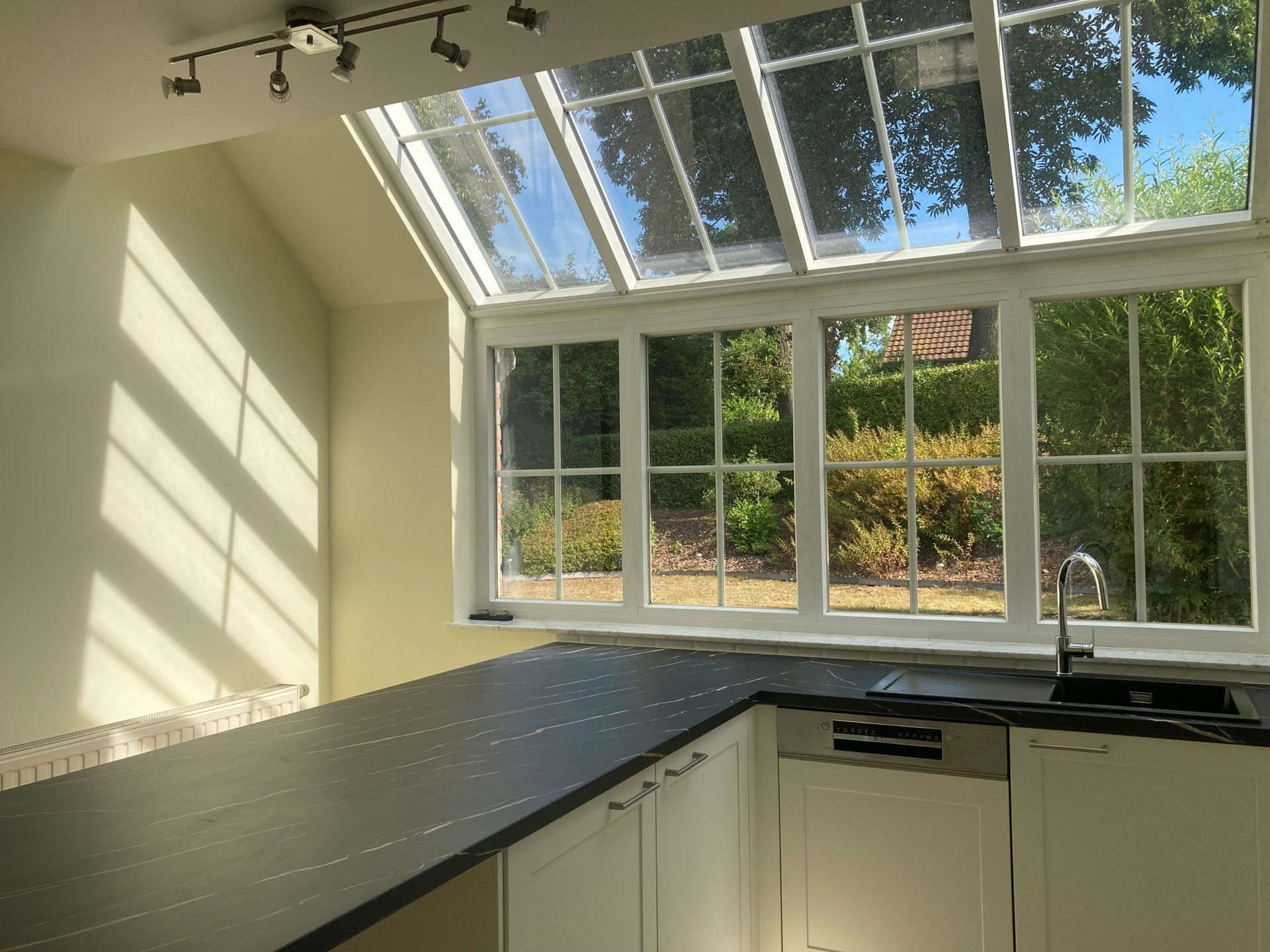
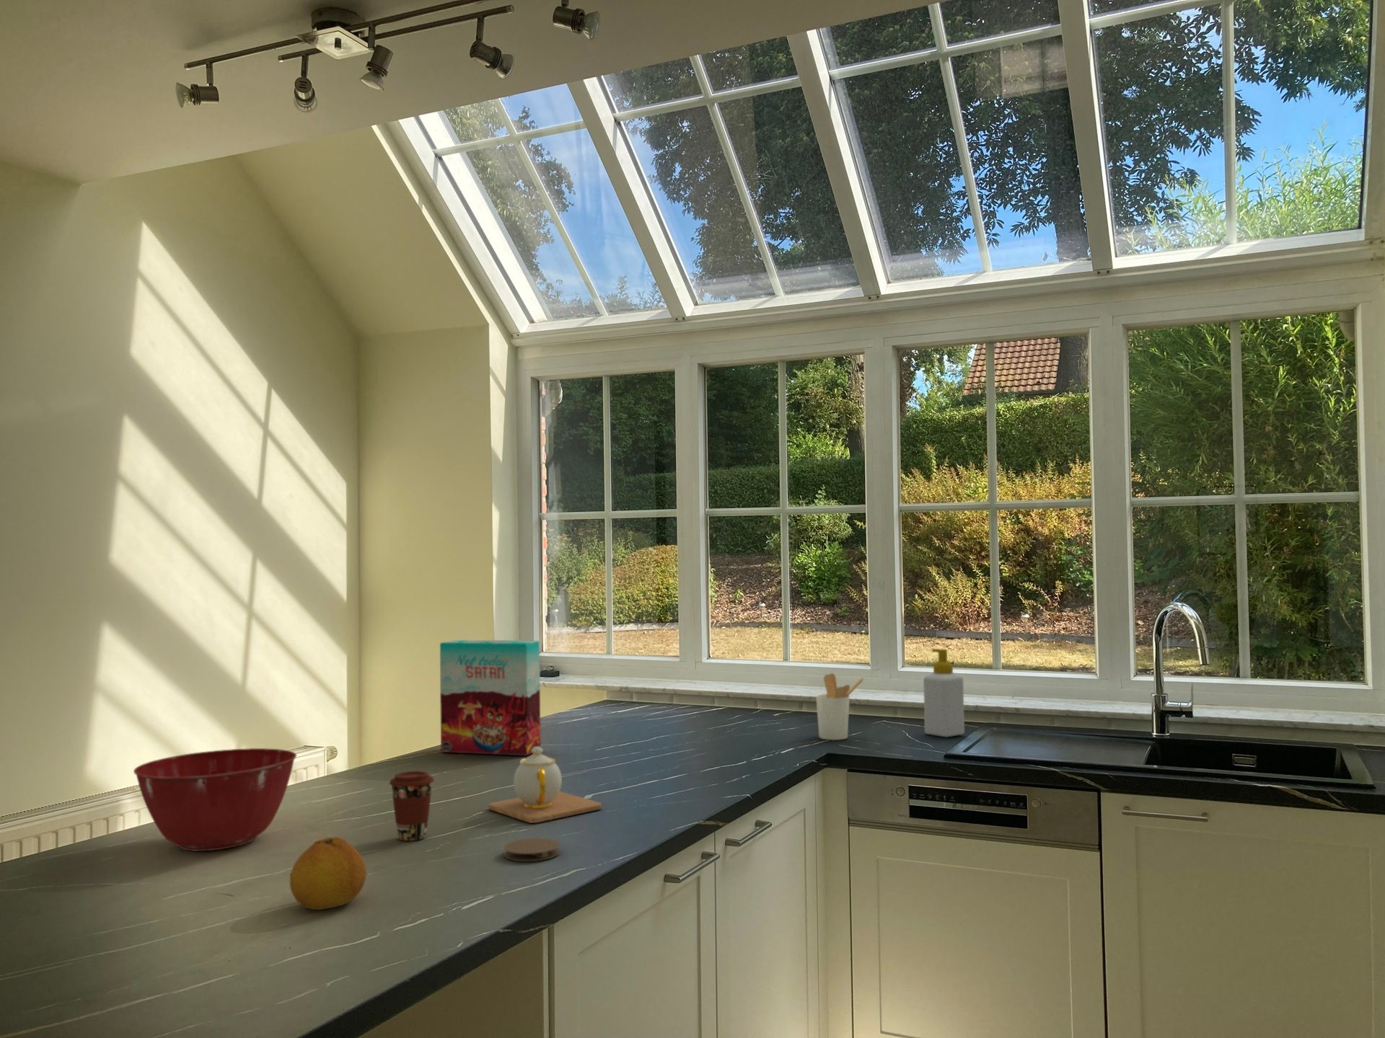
+ utensil holder [815,673,865,741]
+ coffee cup [389,770,435,842]
+ teapot [487,747,602,824]
+ soap bottle [923,648,965,738]
+ fruit [289,836,368,910]
+ coaster [503,837,561,862]
+ cereal box [439,639,542,757]
+ mixing bowl [133,748,298,852]
